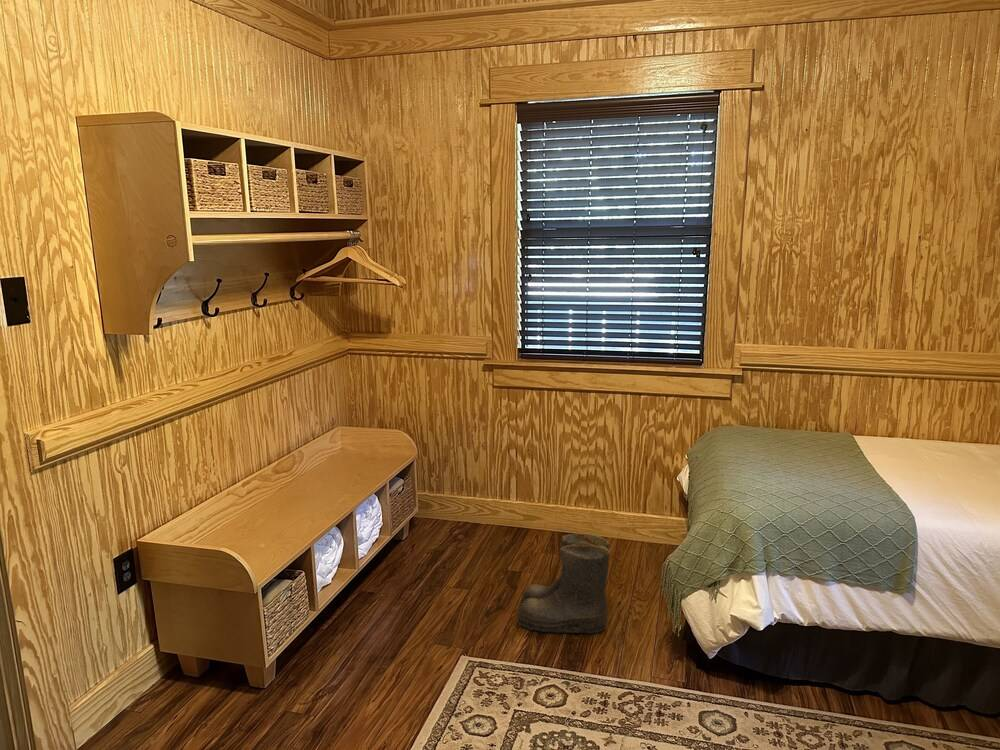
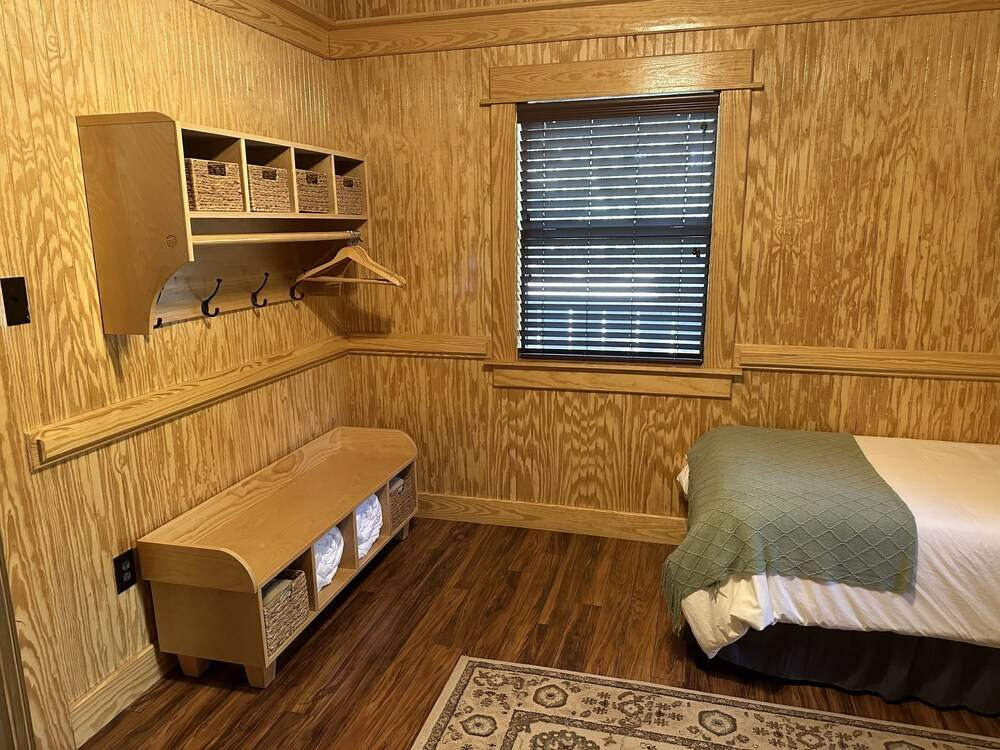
- boots [516,532,611,635]
